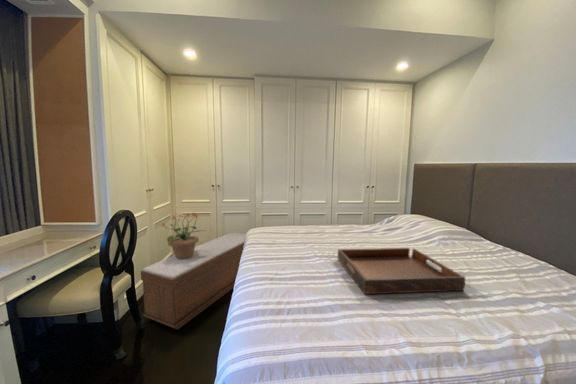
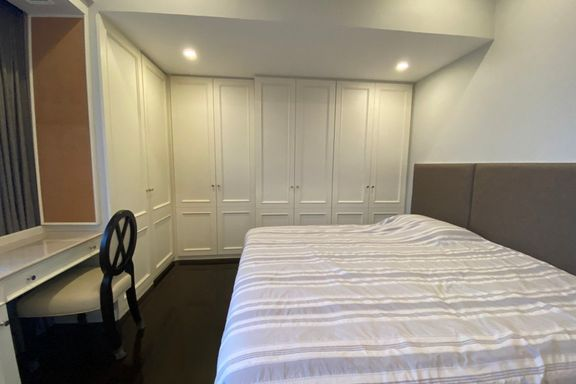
- serving tray [337,247,466,295]
- potted plant [160,210,205,259]
- bench [140,232,246,331]
